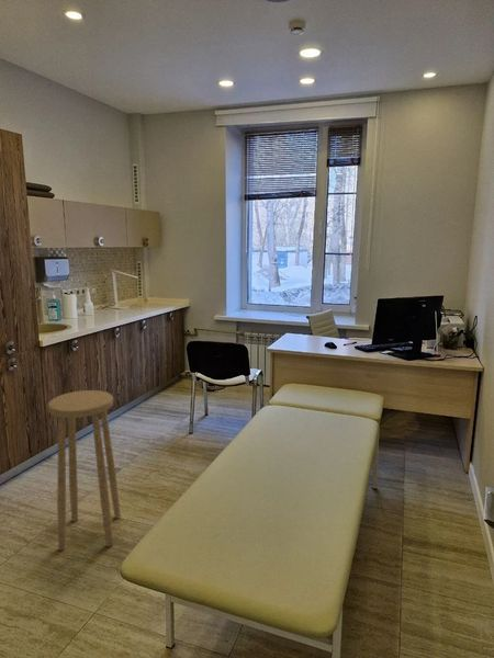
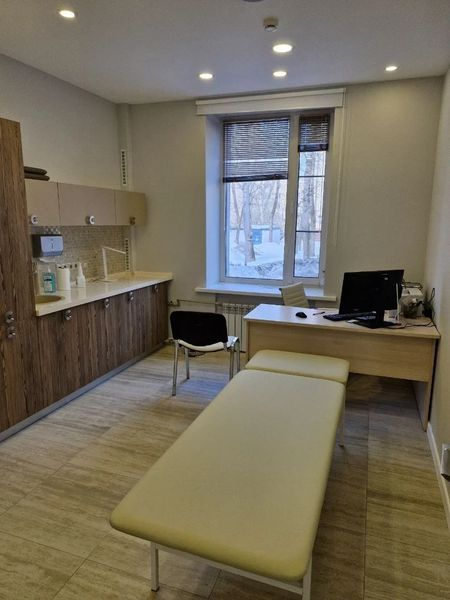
- stool [47,389,122,552]
